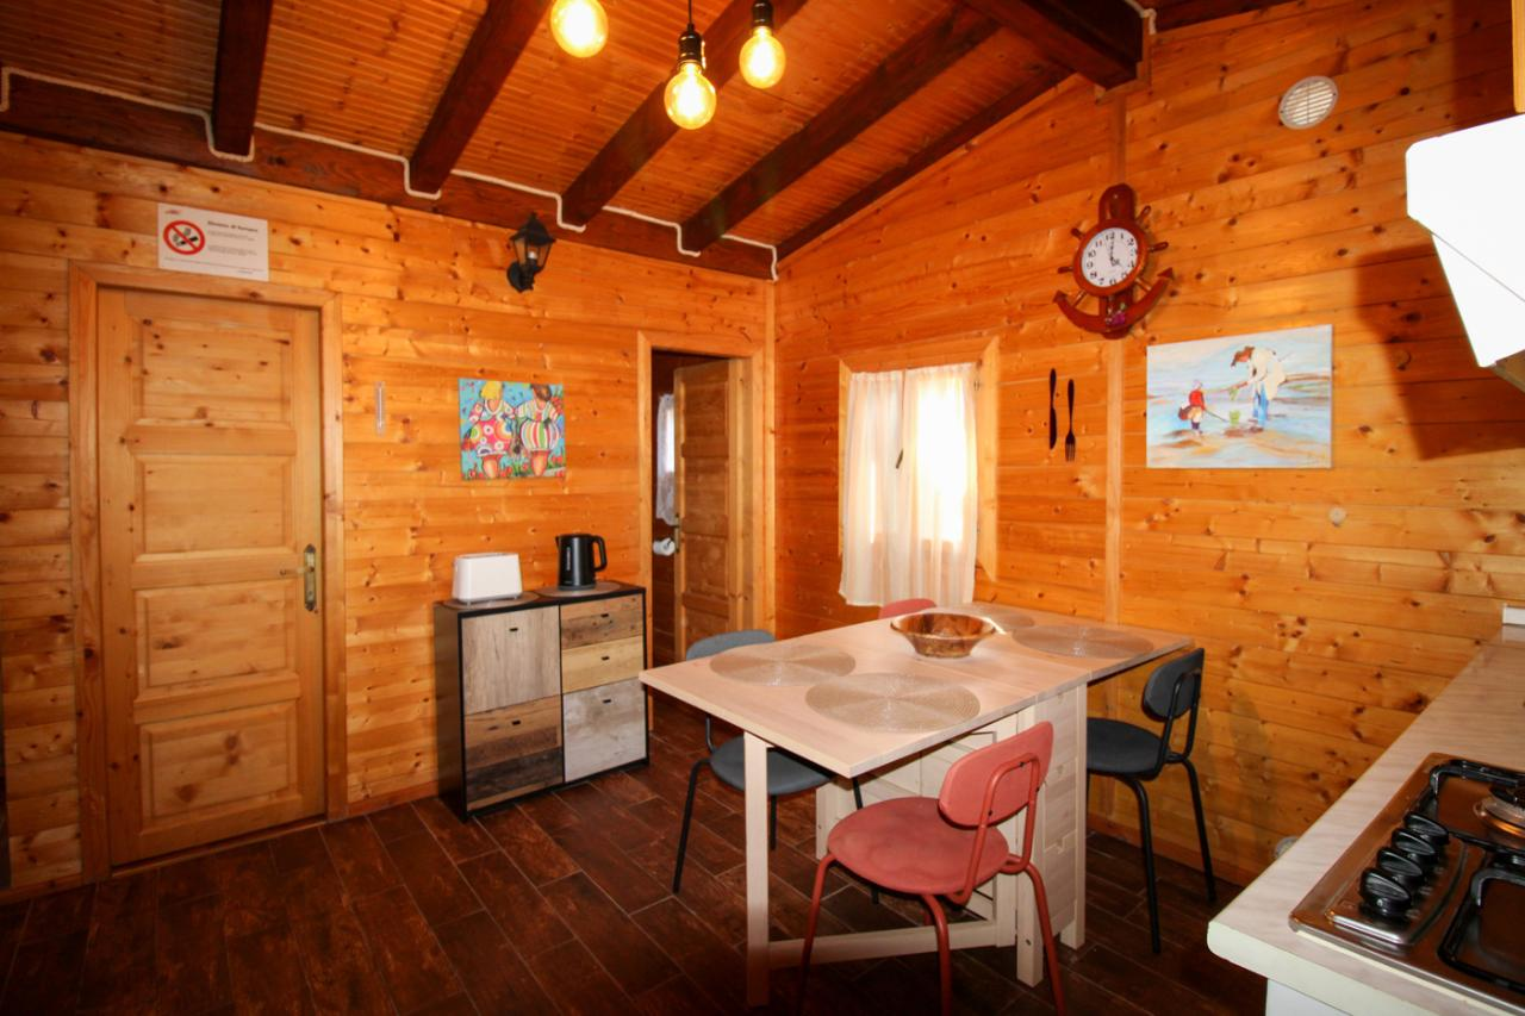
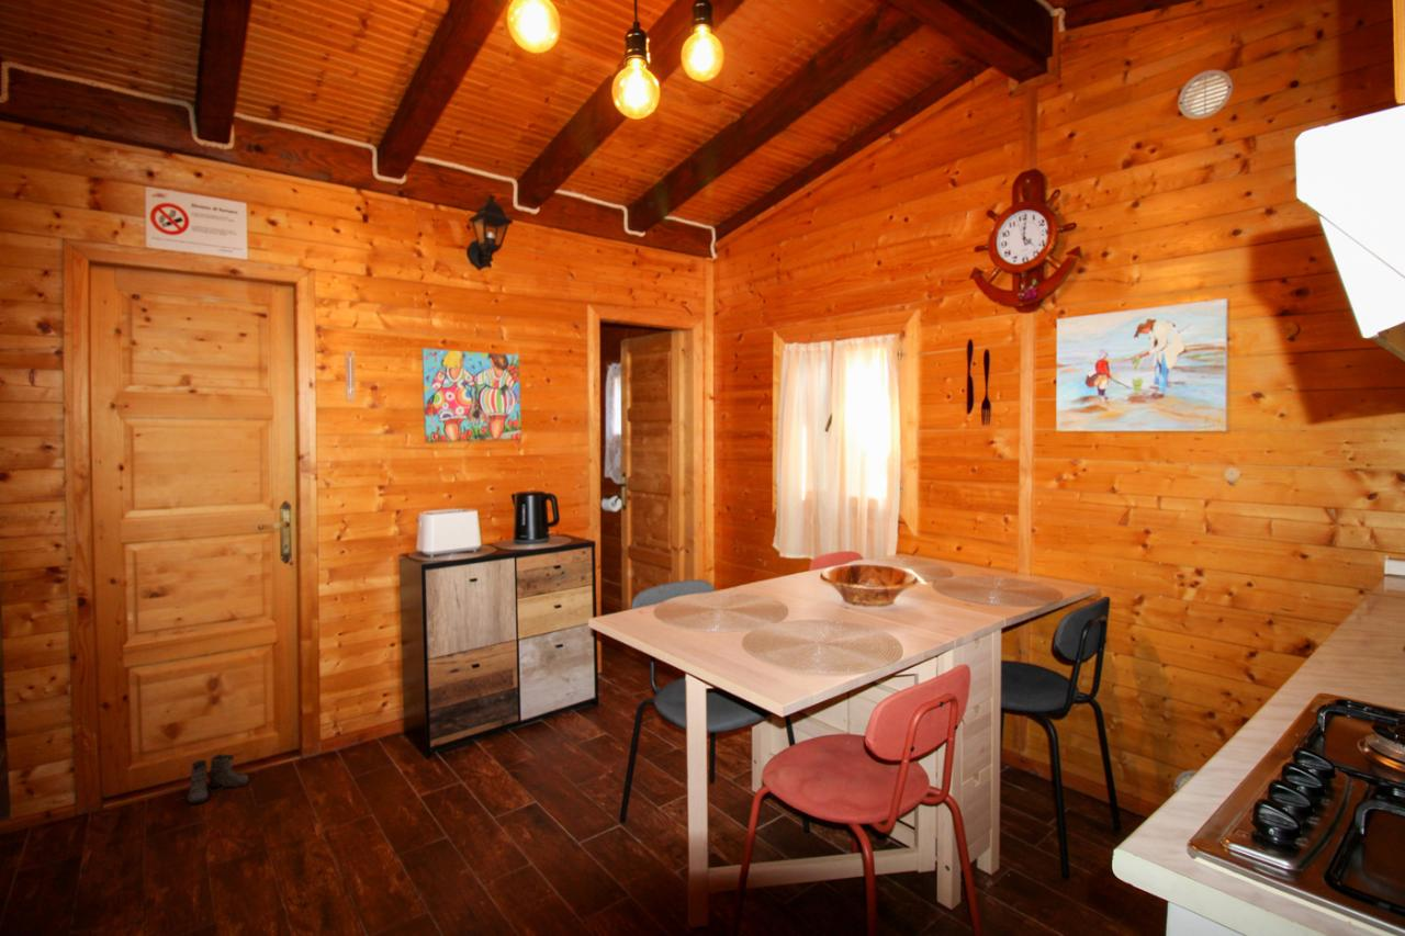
+ boots [179,753,250,804]
